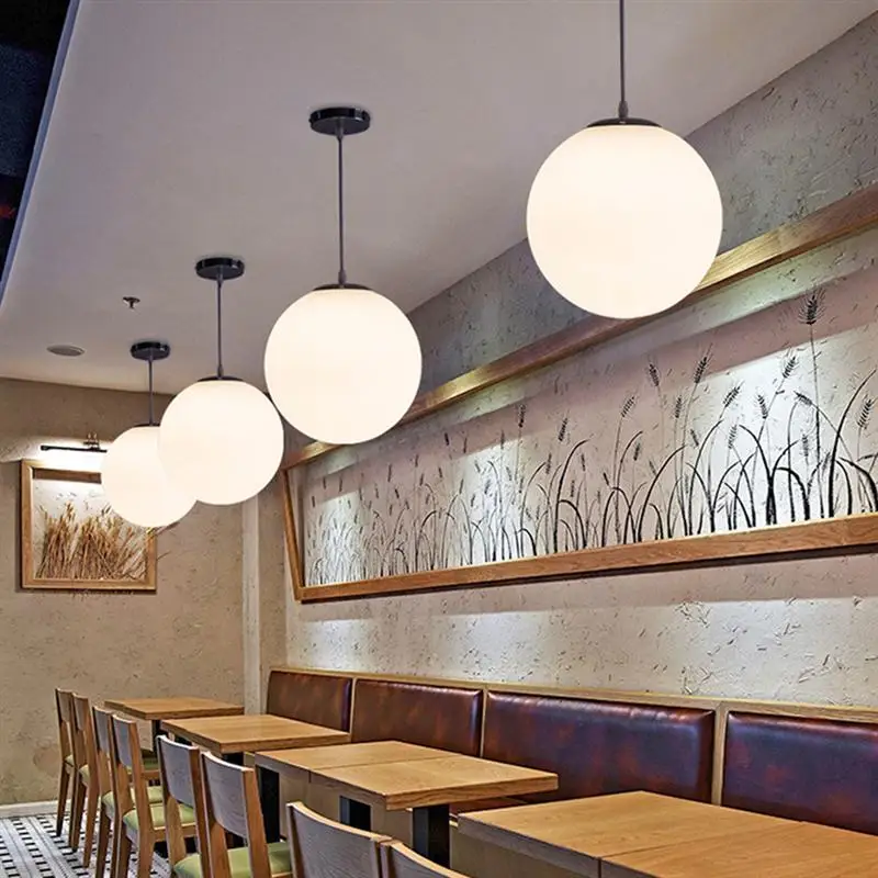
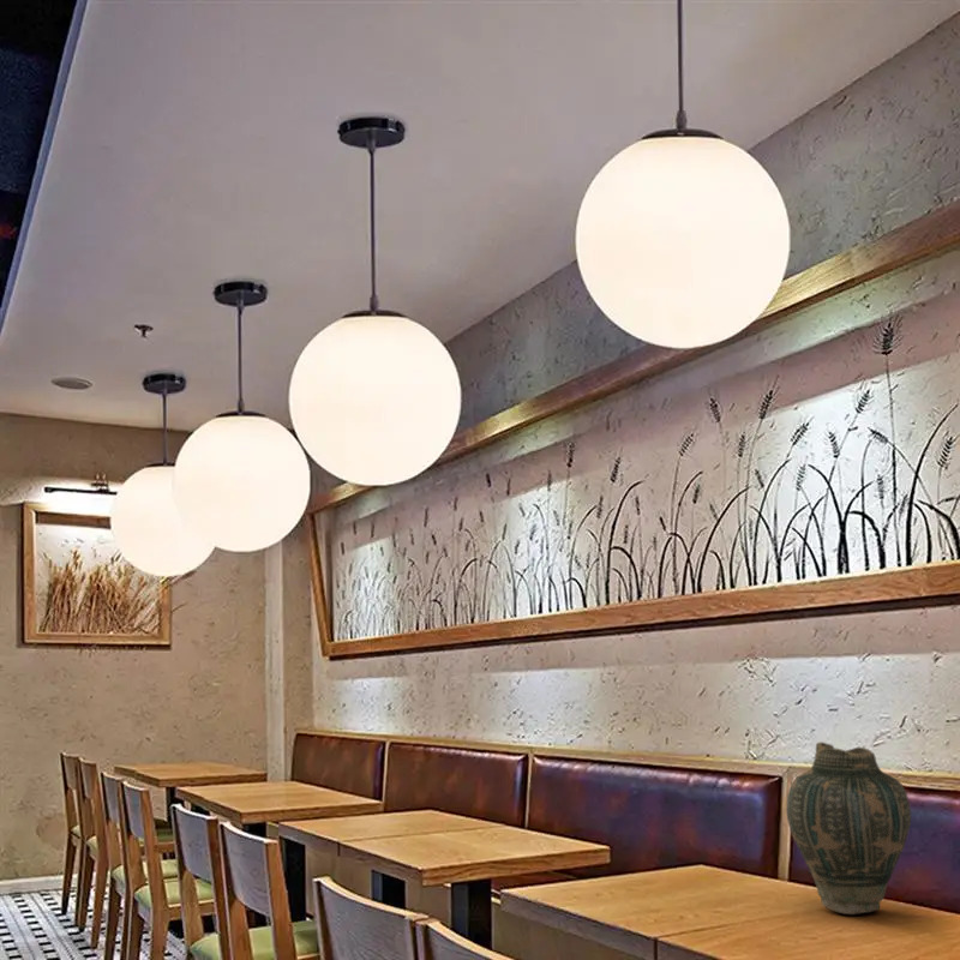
+ vase [785,740,912,916]
